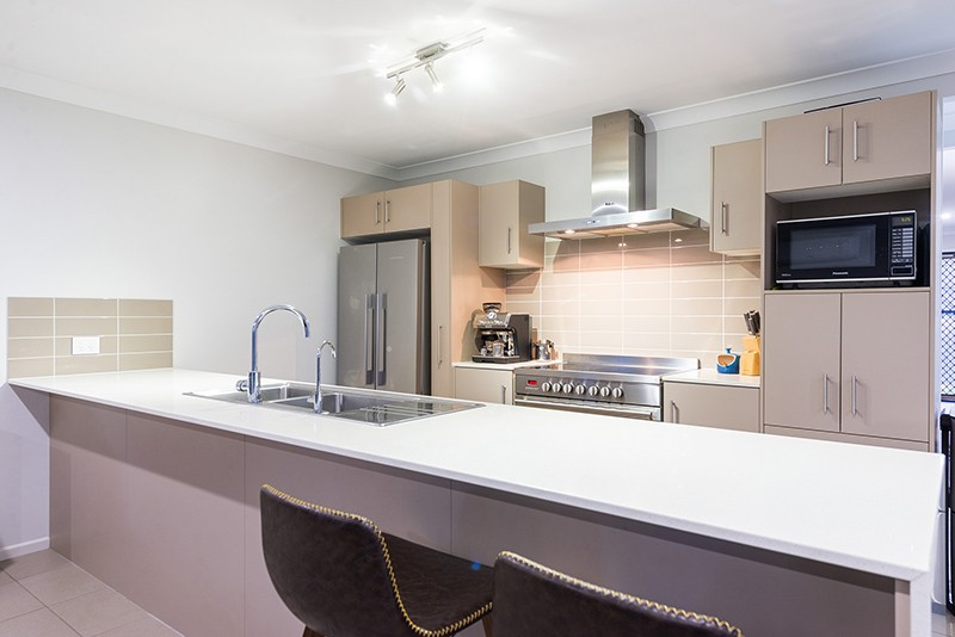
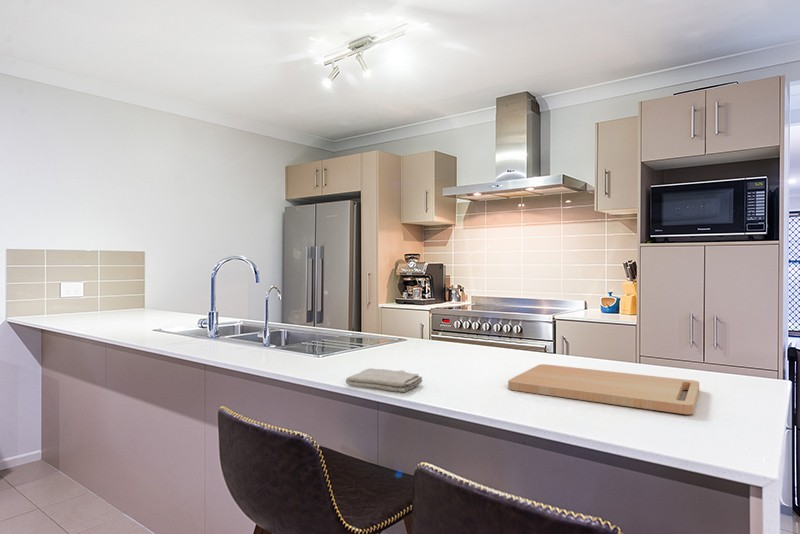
+ washcloth [345,367,423,393]
+ cutting board [507,363,700,415]
